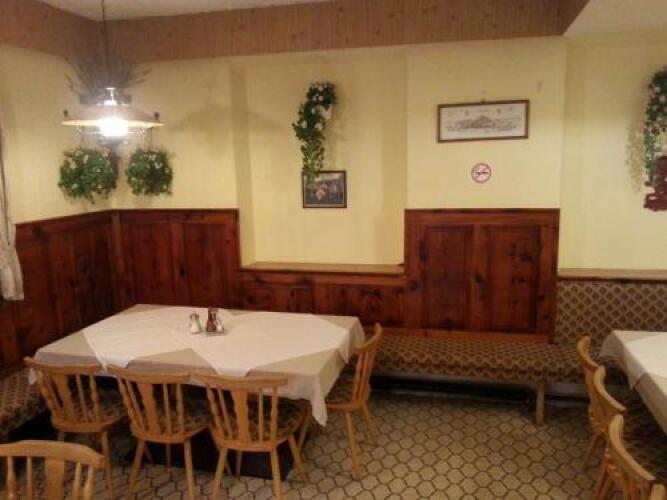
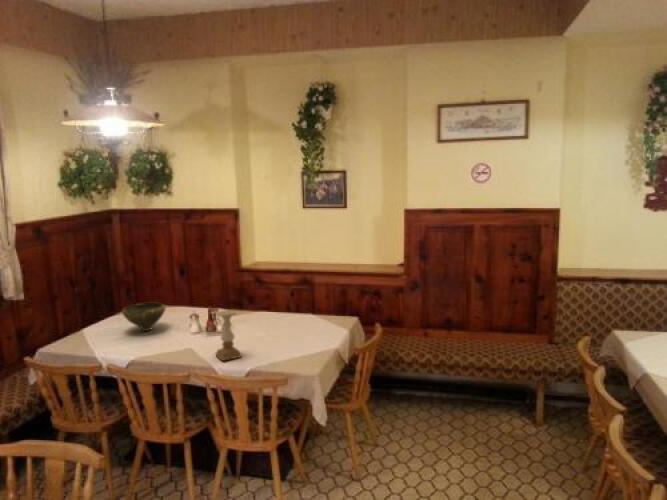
+ bowl [121,302,166,332]
+ candle holder [215,310,243,362]
